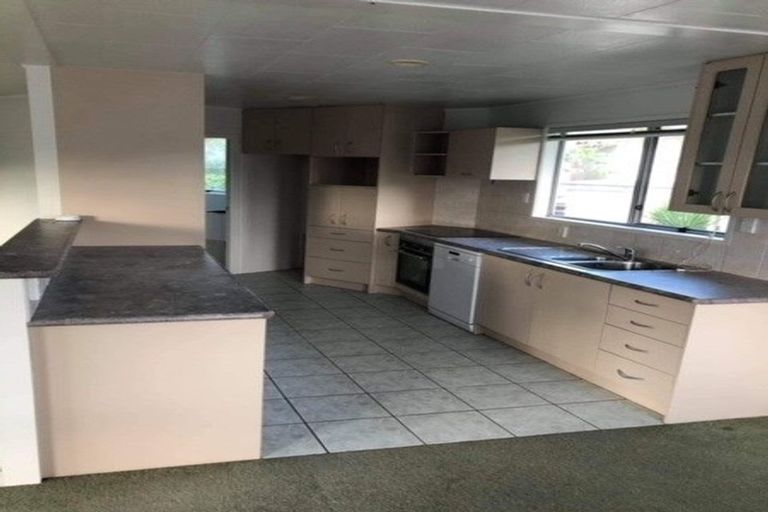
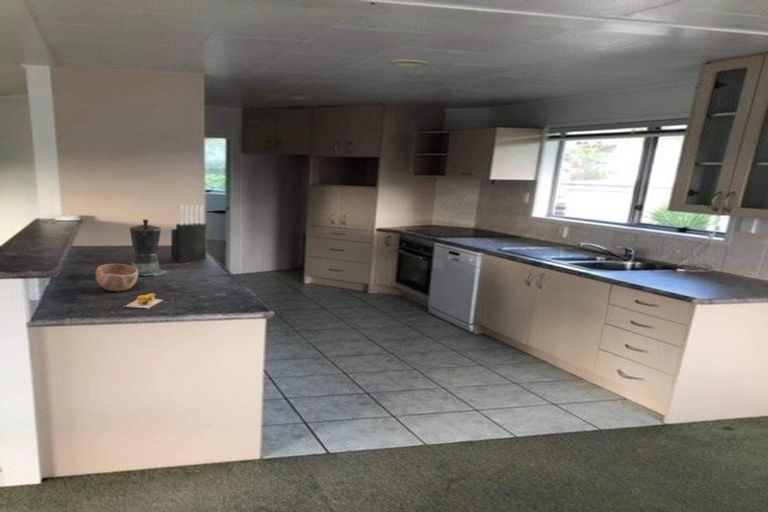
+ coffee maker [129,218,170,277]
+ banana [123,292,165,310]
+ knife block [170,204,208,264]
+ bowl [95,263,139,292]
